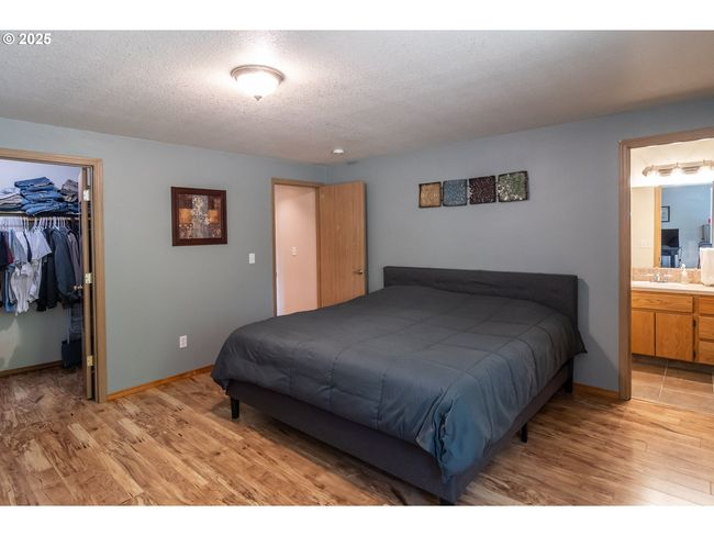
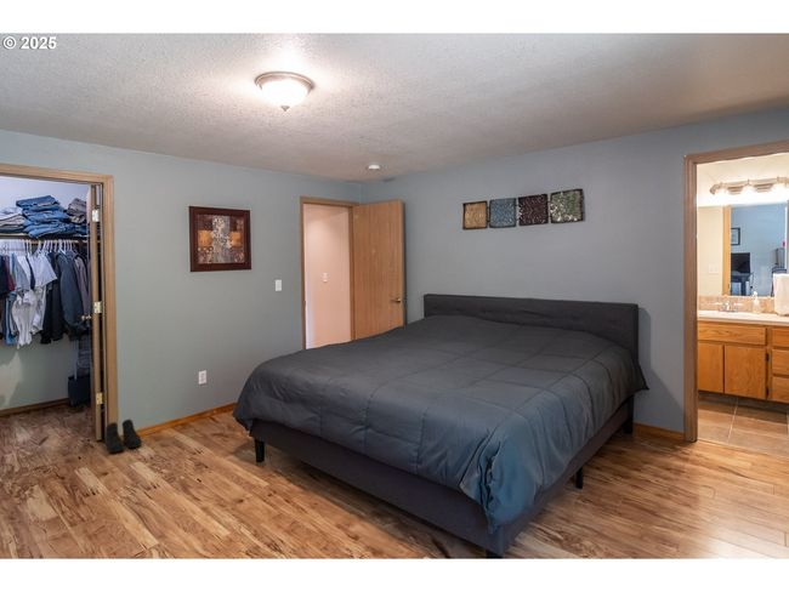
+ boots [104,419,143,454]
